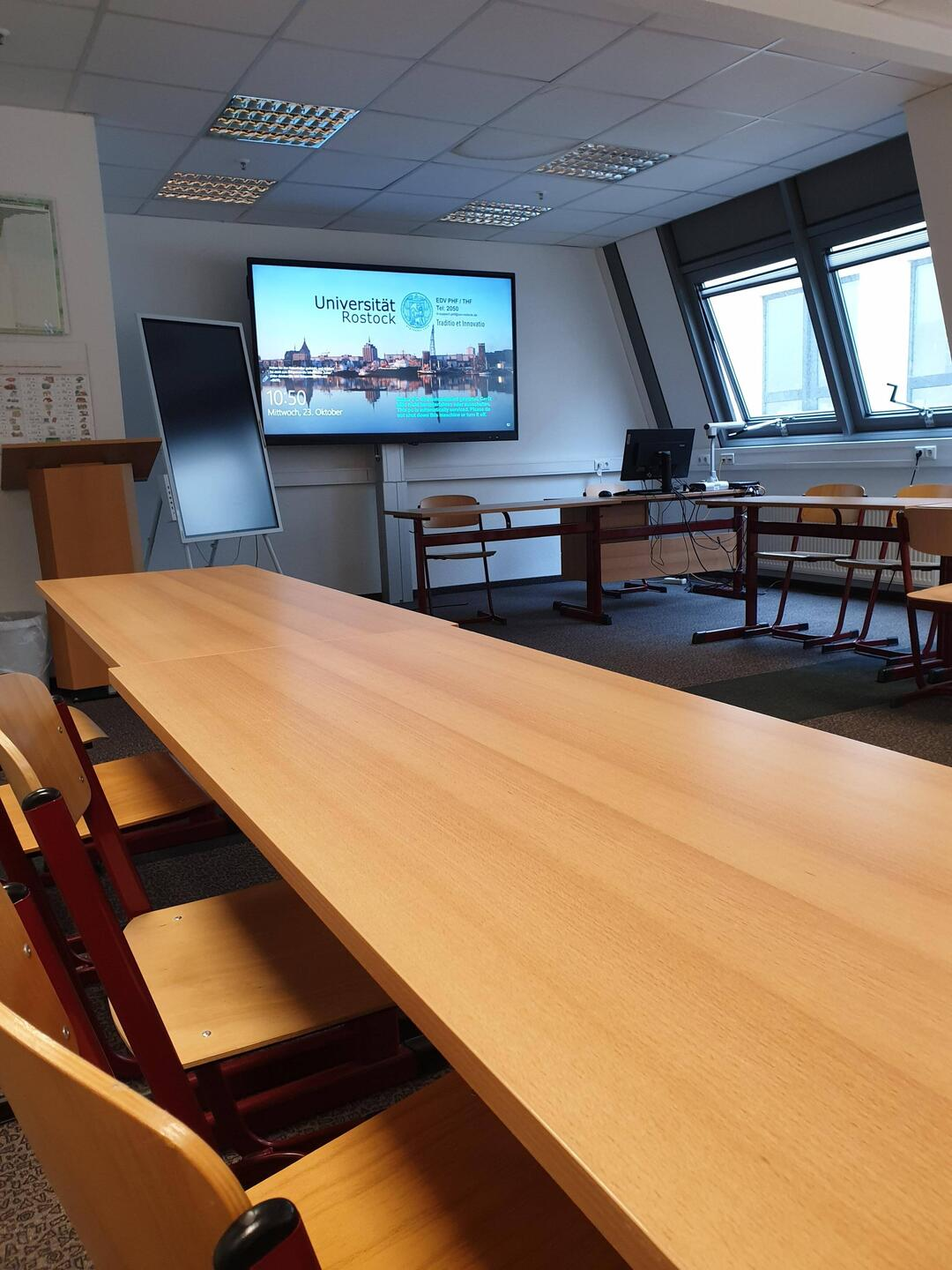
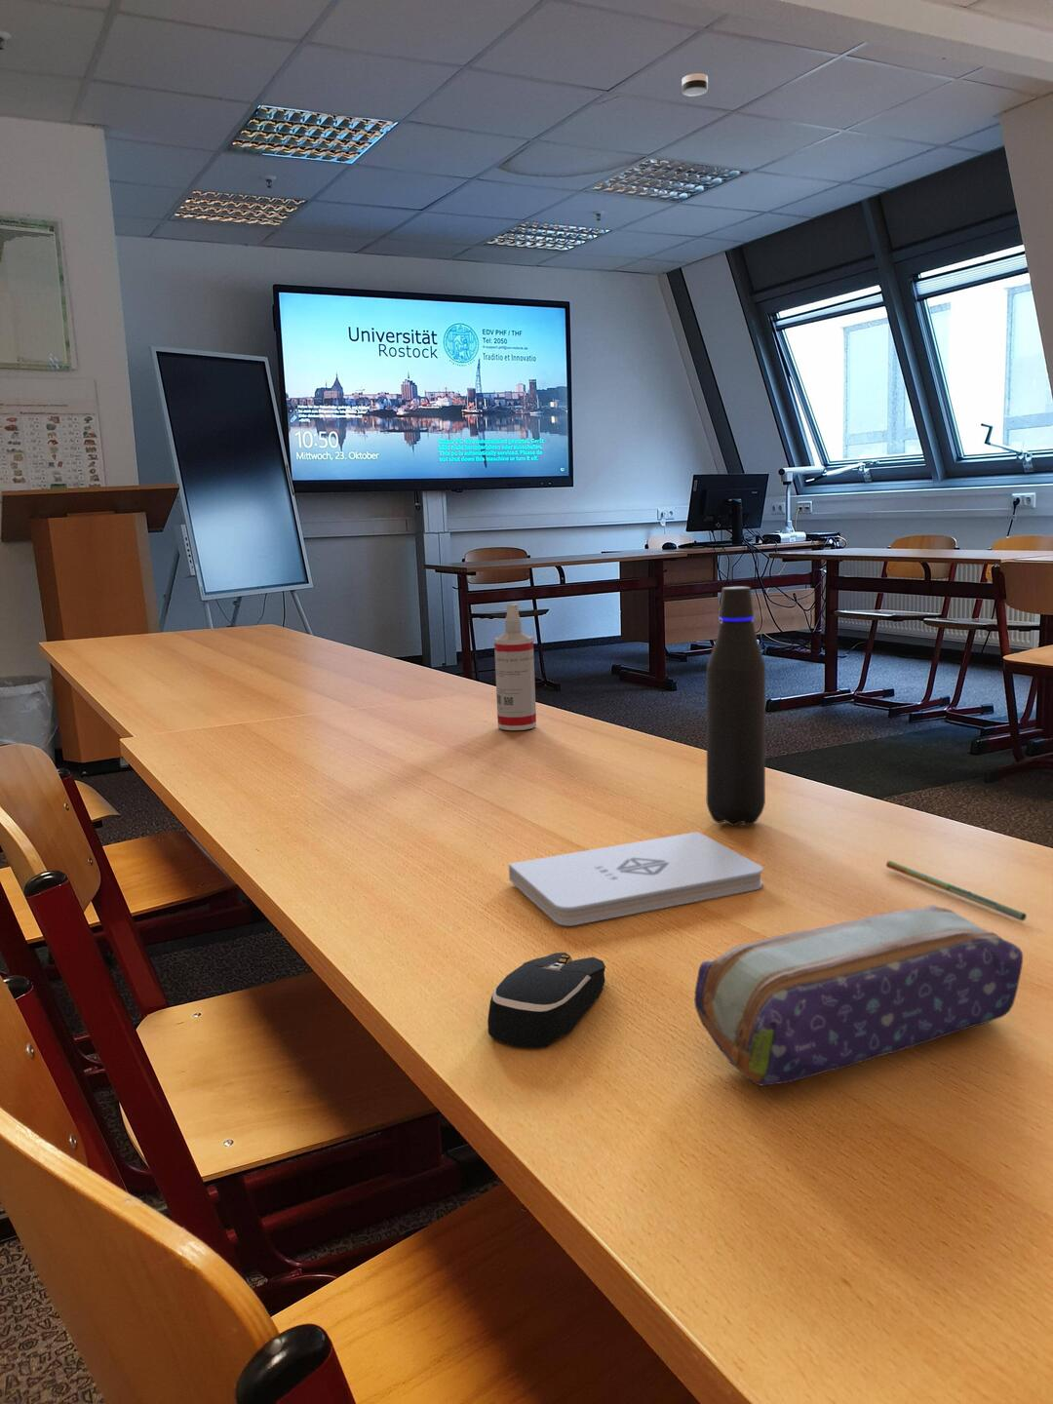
+ spray bottle [493,603,538,731]
+ pencil case [694,904,1024,1086]
+ pen [885,860,1028,922]
+ smoke detector [680,72,709,96]
+ computer mouse [487,952,606,1048]
+ notepad [508,830,763,926]
+ water bottle [705,586,767,827]
